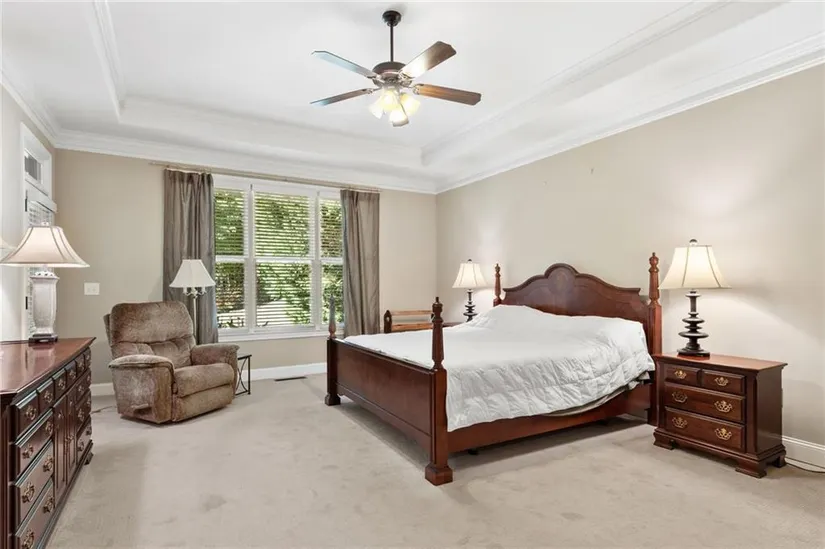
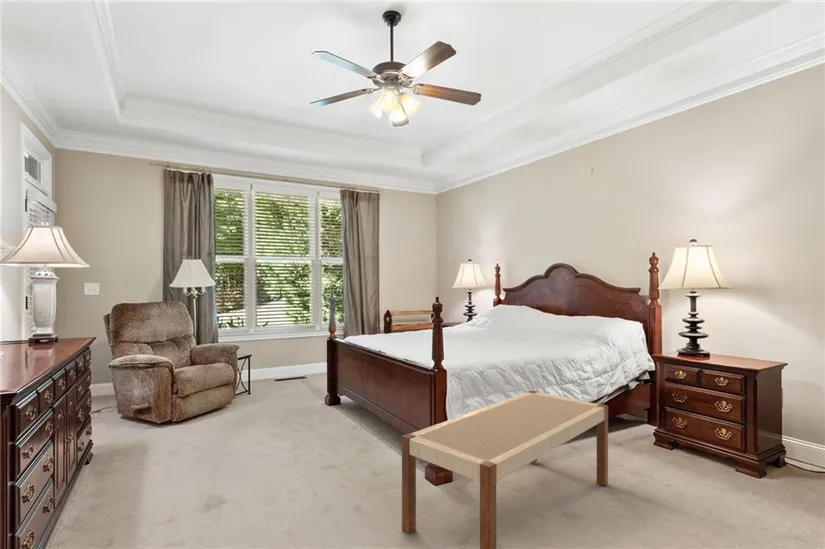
+ bench [401,389,609,549]
